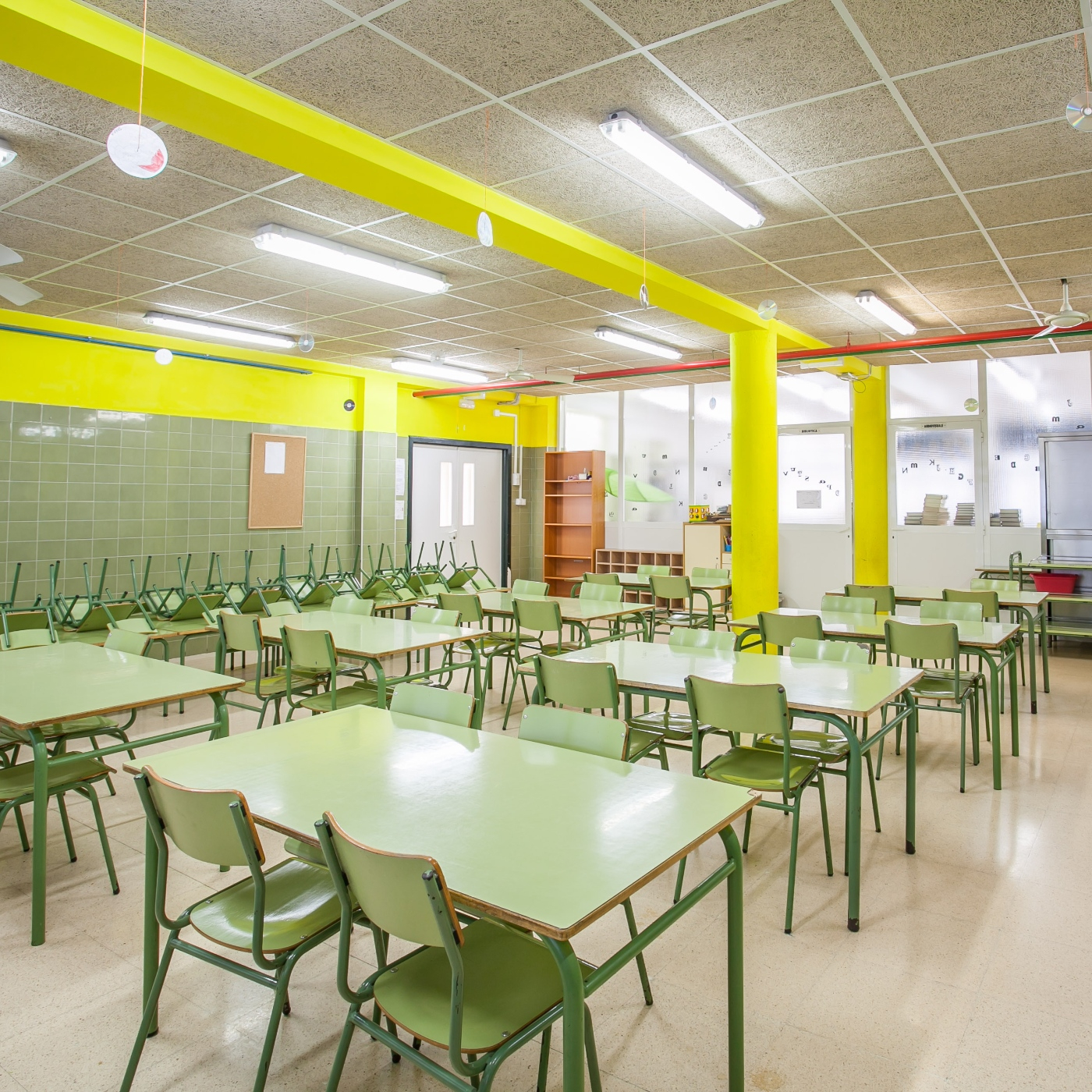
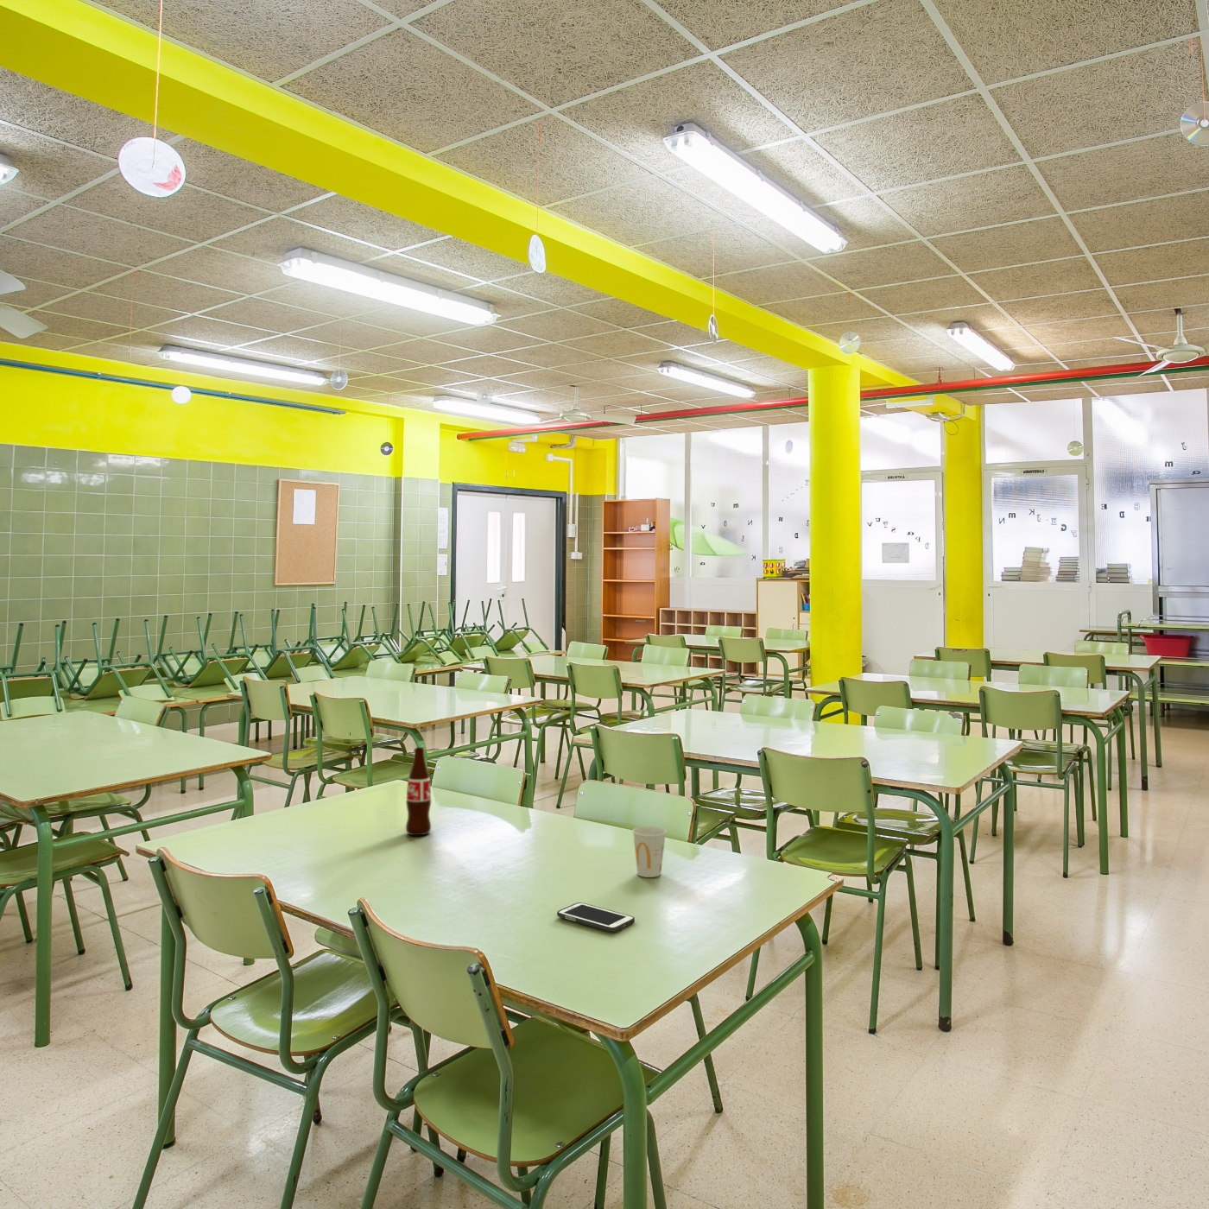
+ cup [631,826,668,878]
+ bottle [405,746,432,836]
+ cell phone [556,901,636,932]
